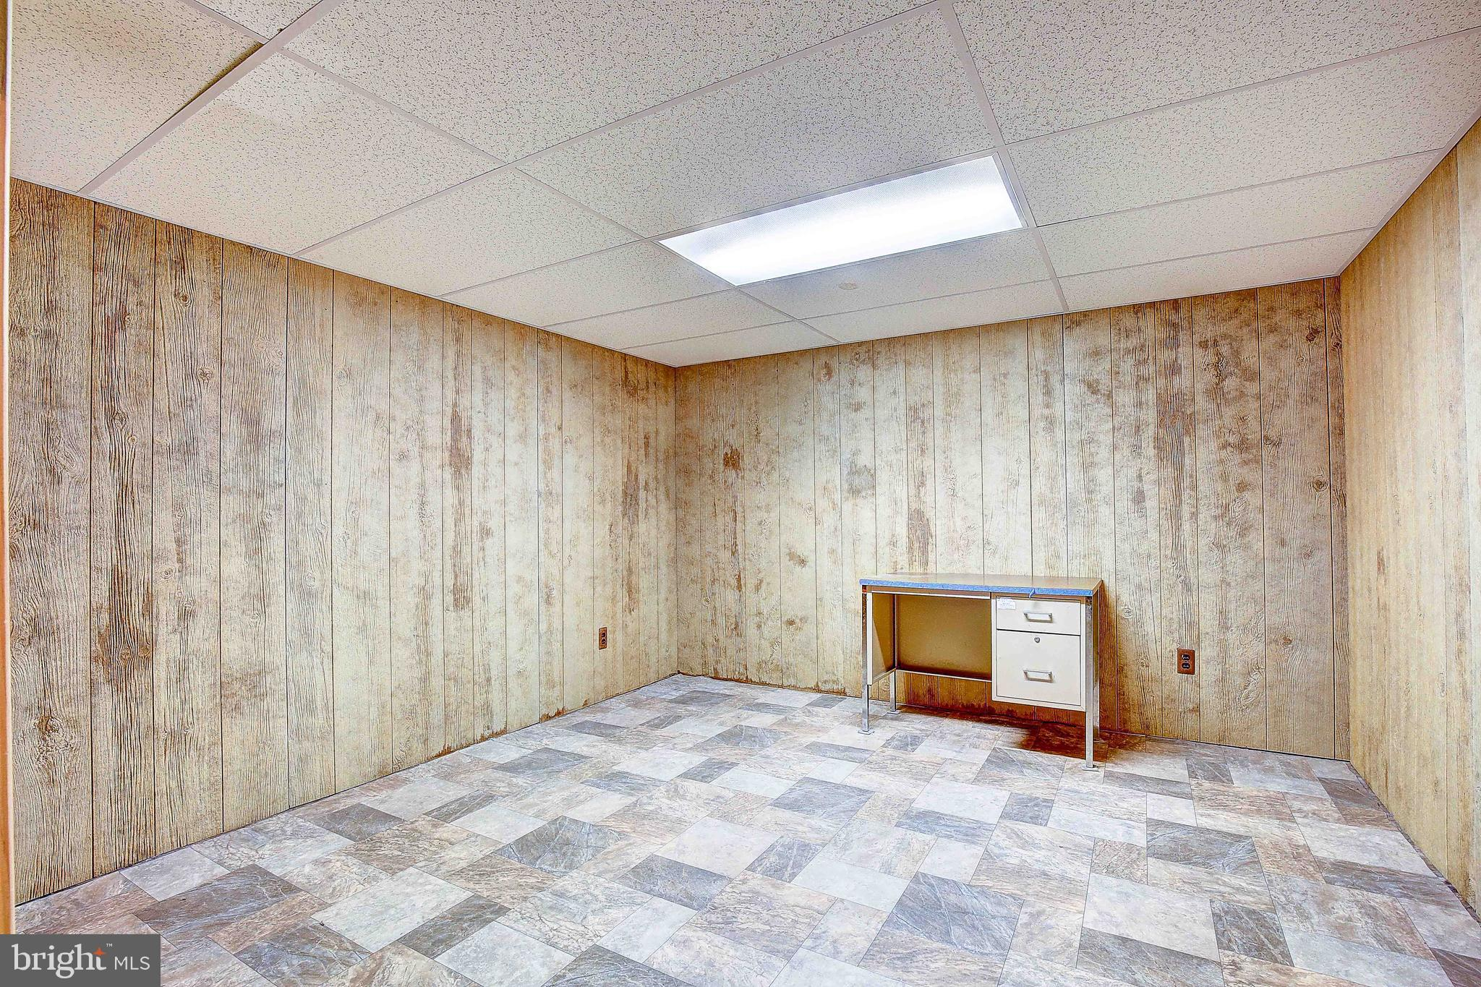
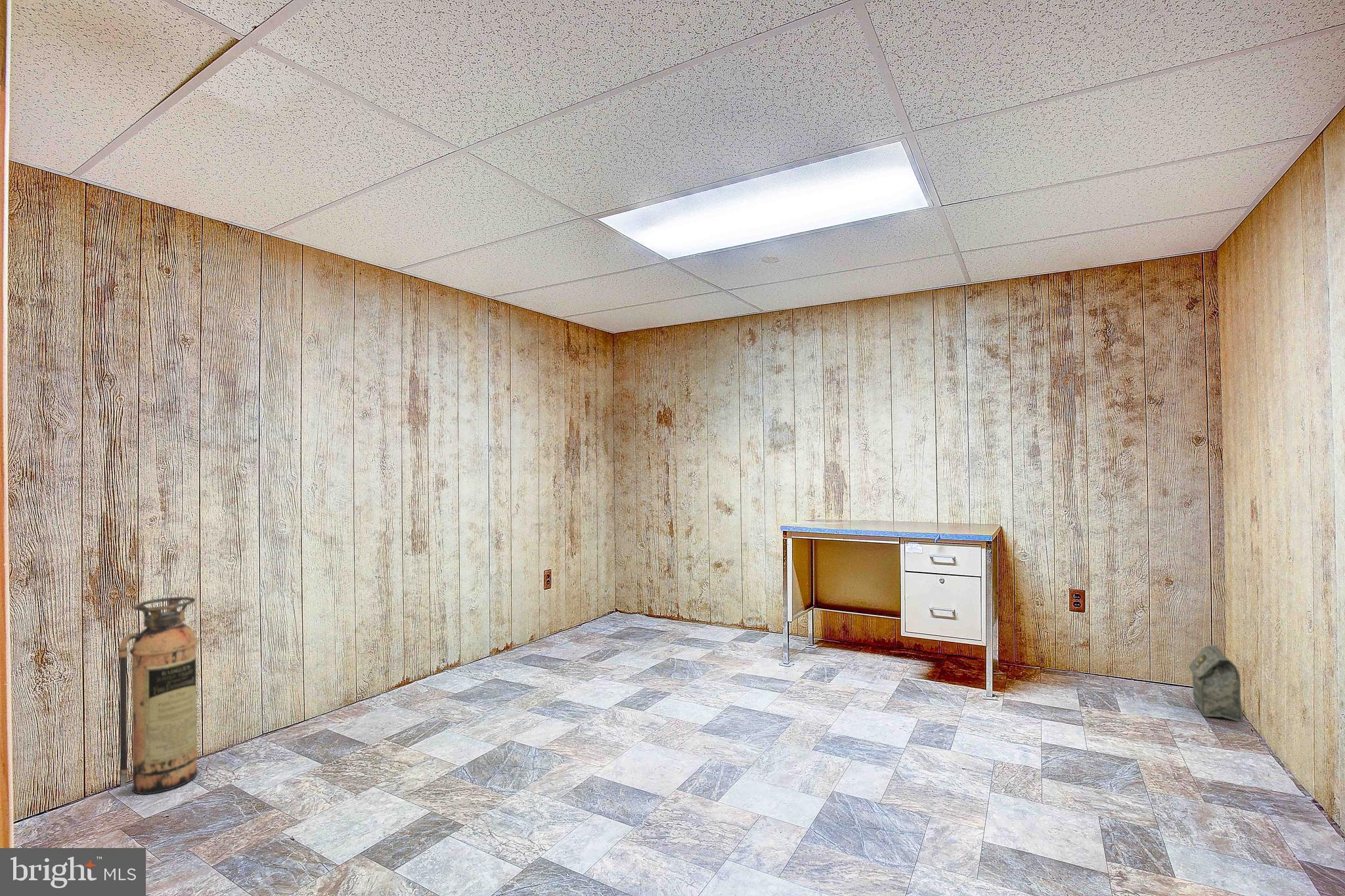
+ bag [1188,645,1243,722]
+ fire extinguisher [118,596,199,795]
